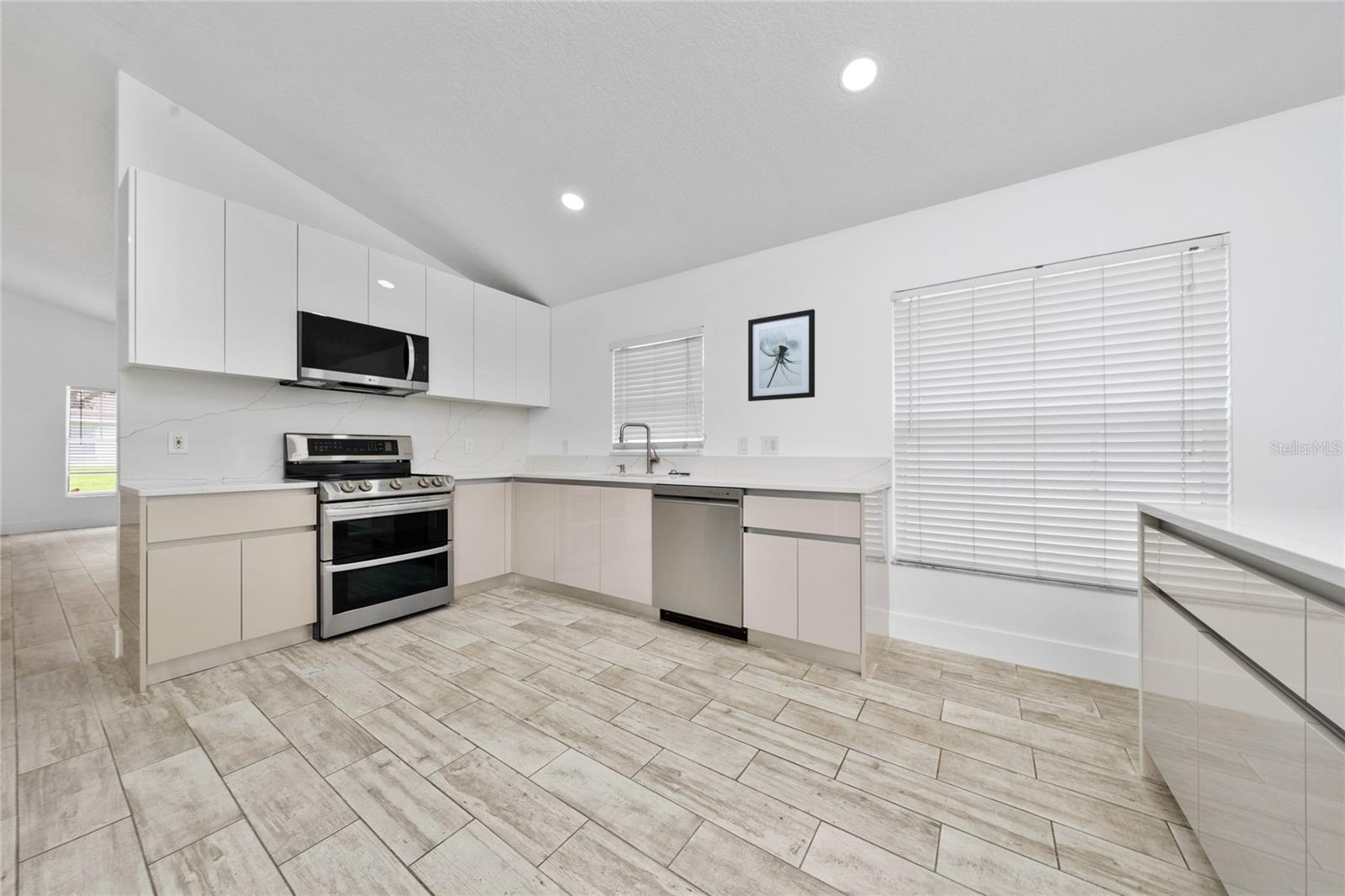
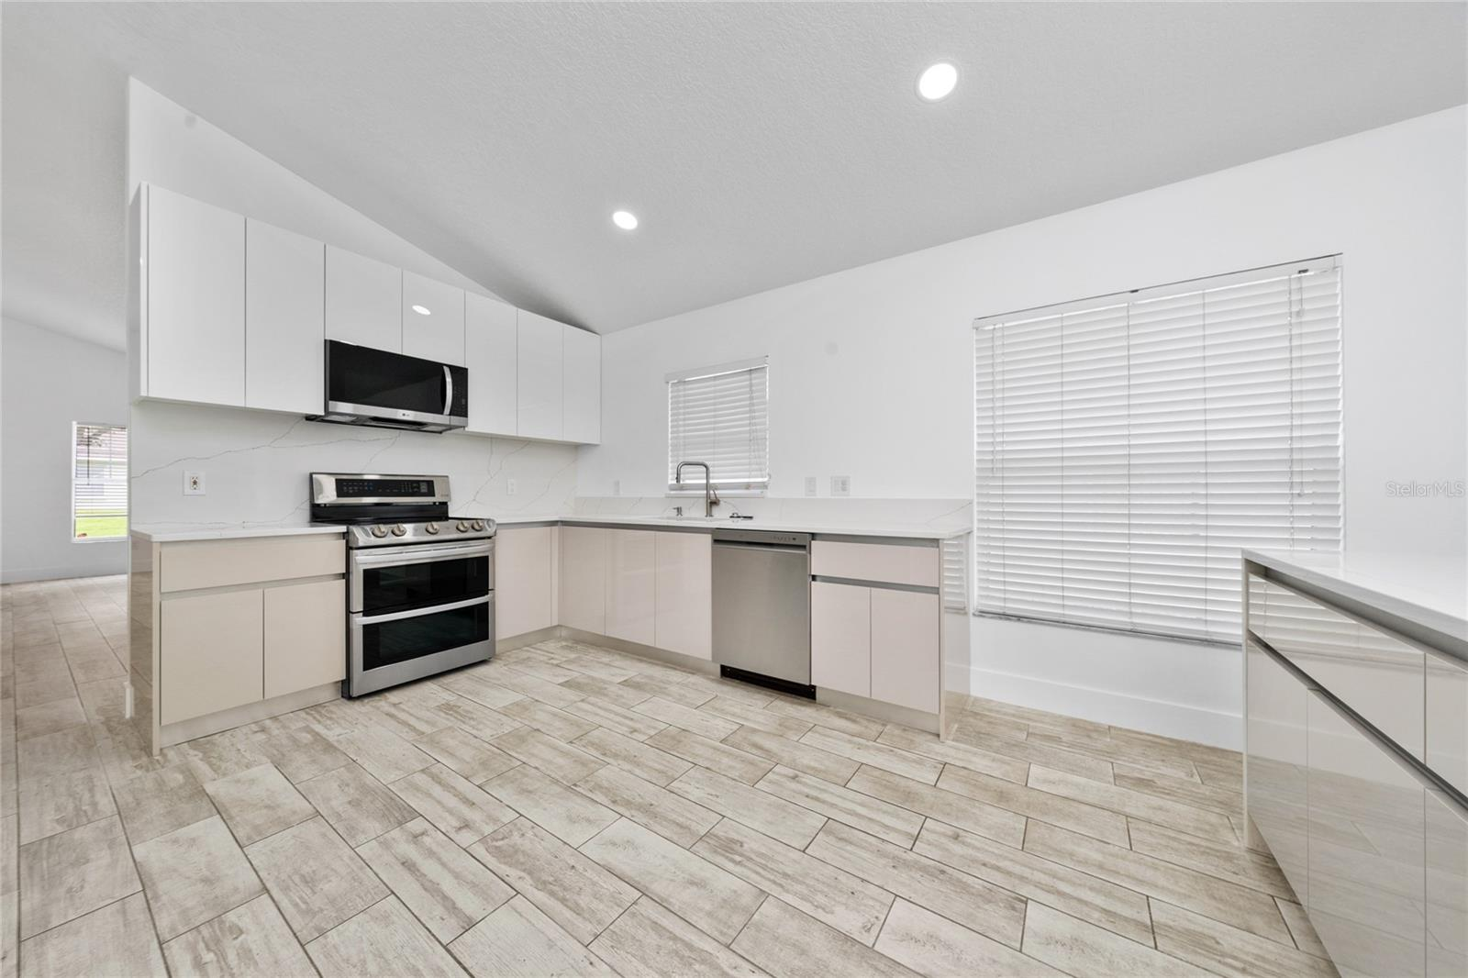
- wall art [747,308,815,402]
